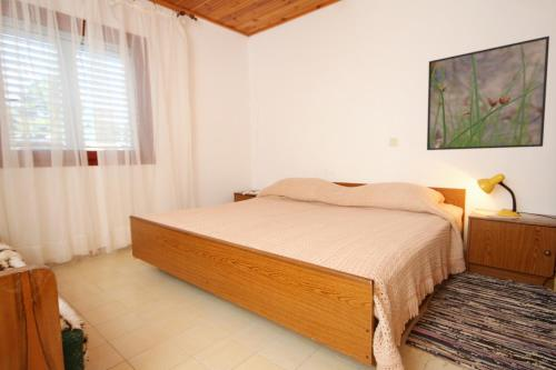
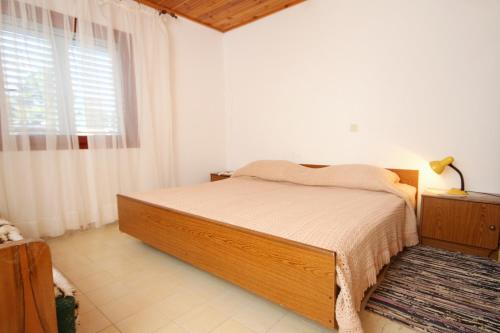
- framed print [426,34,550,151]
